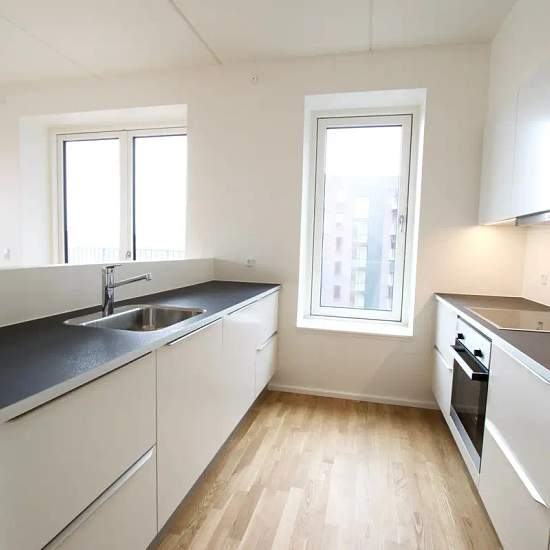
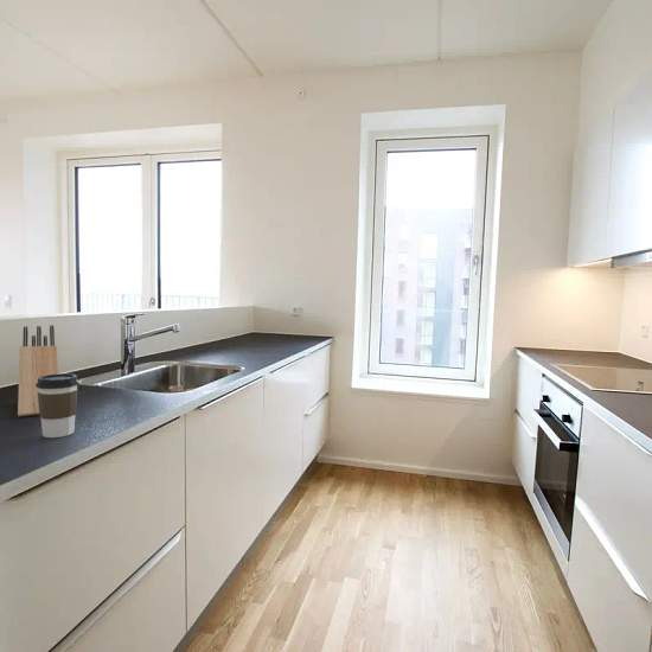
+ coffee cup [36,372,79,439]
+ knife block [17,324,59,418]
